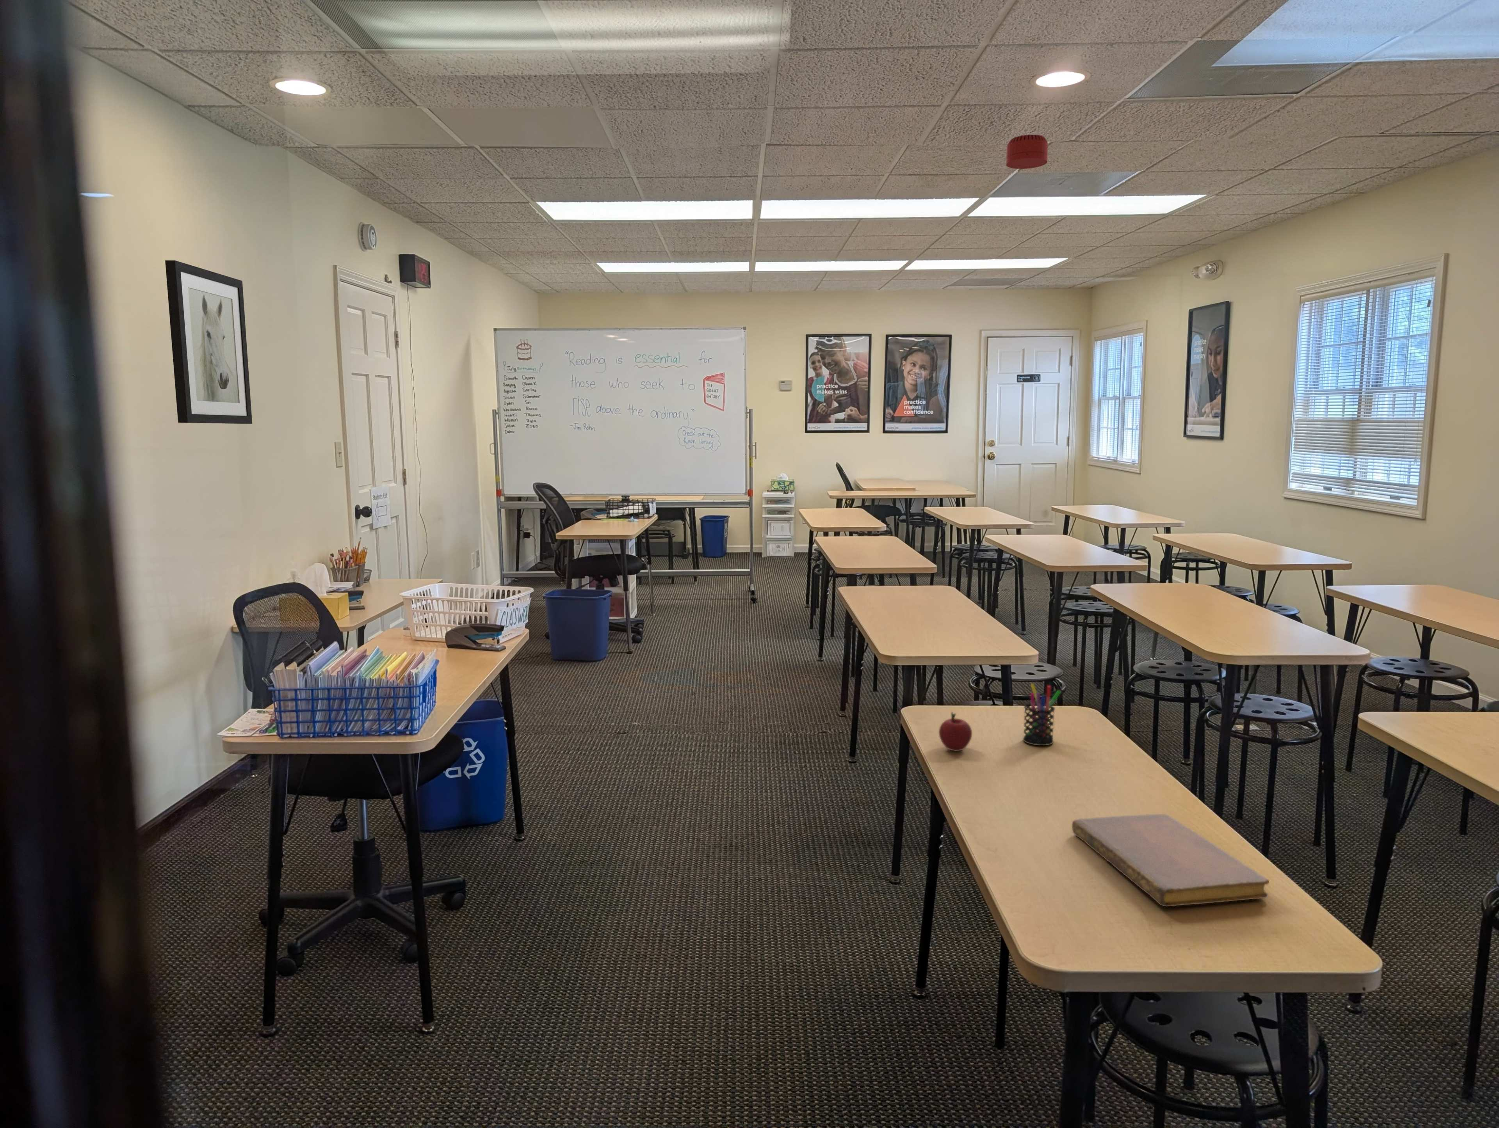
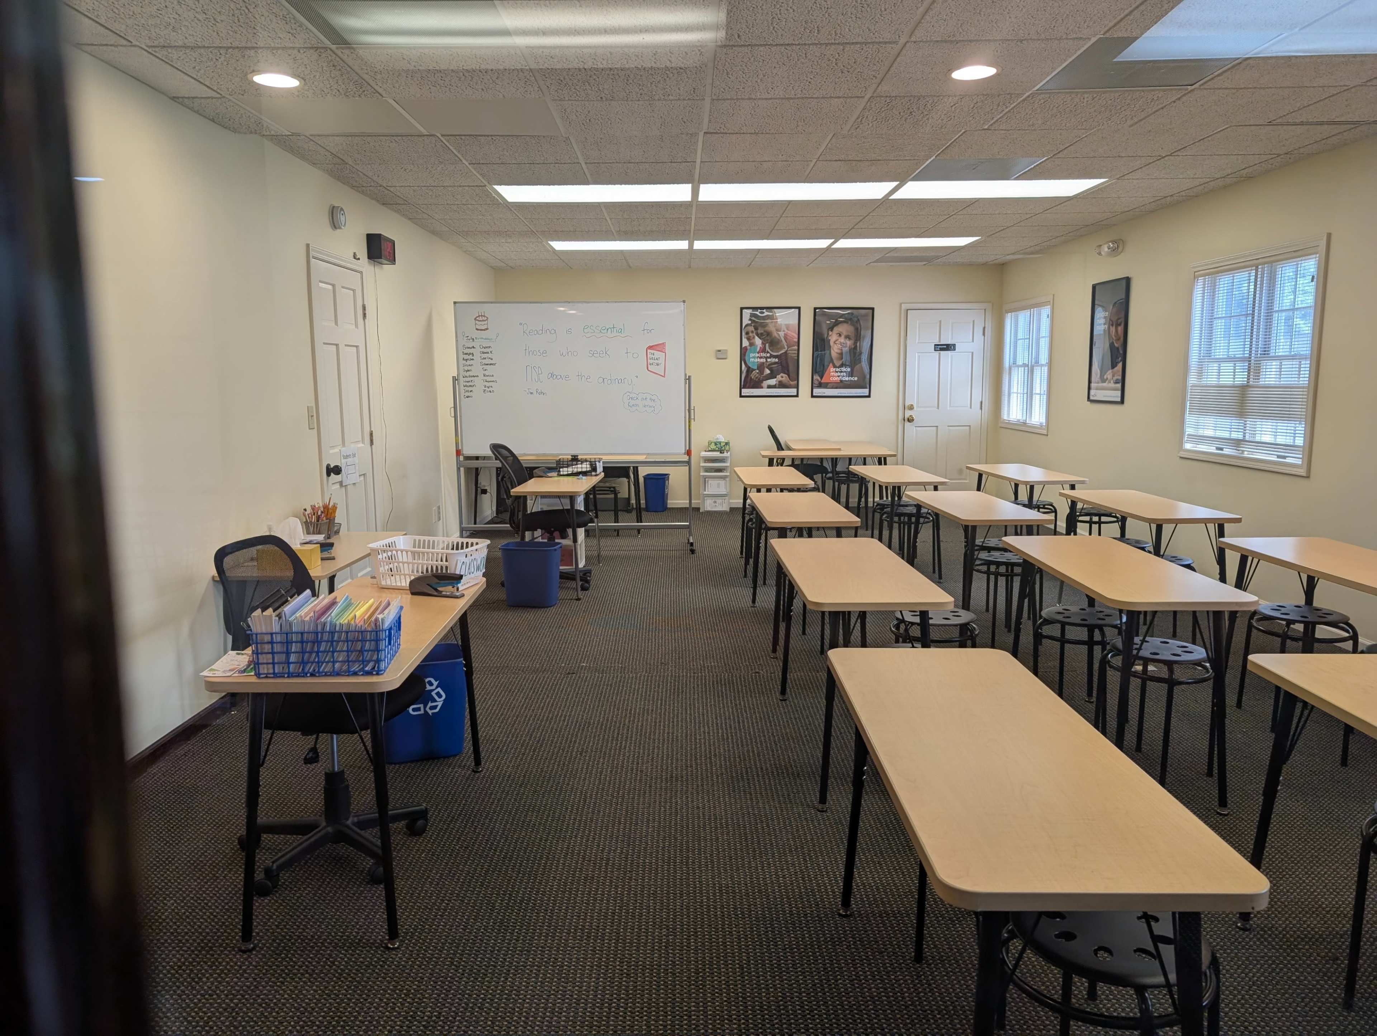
- smoke detector [1006,134,1049,169]
- notebook [1071,814,1269,908]
- wall art [165,259,252,424]
- apple [939,711,973,751]
- pen holder [1023,682,1062,746]
